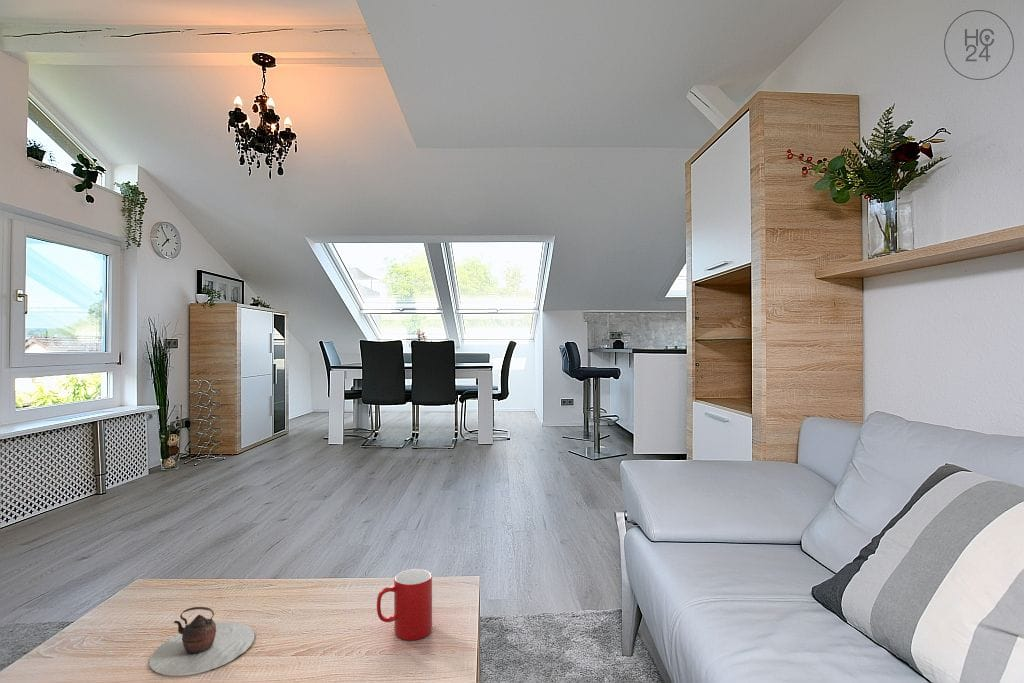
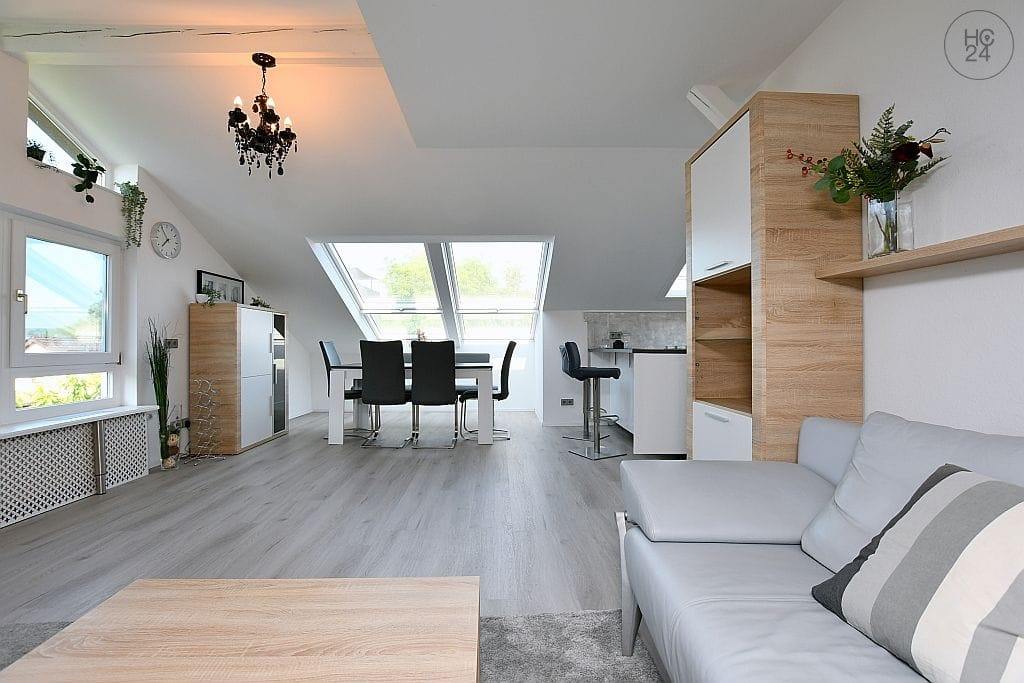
- teapot [149,606,256,677]
- cup [376,568,433,641]
